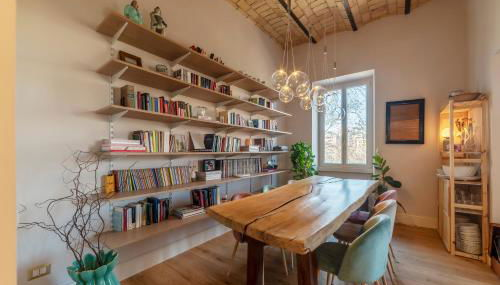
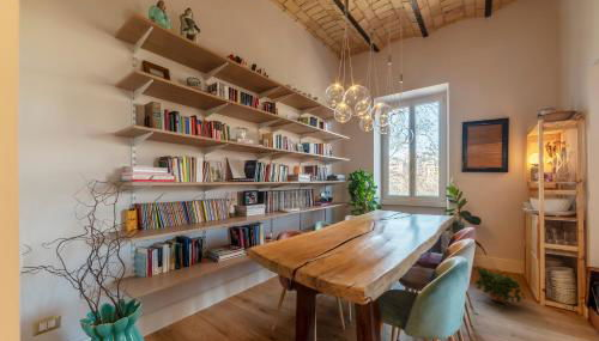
+ potted plant [473,267,527,309]
